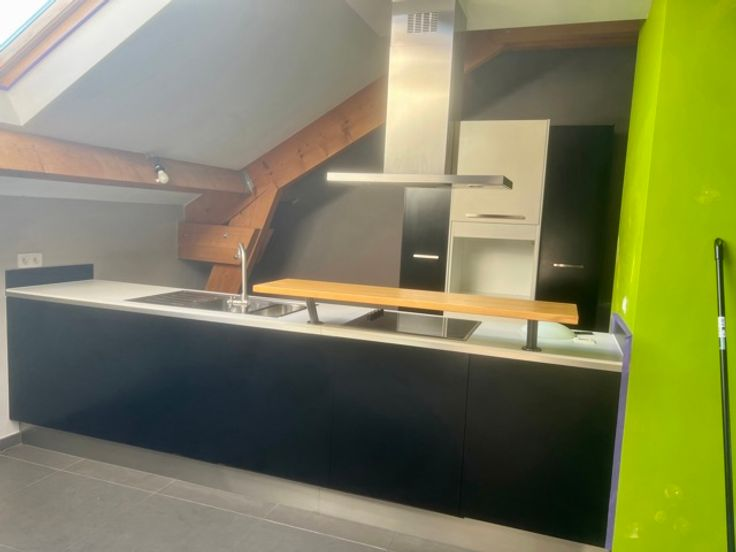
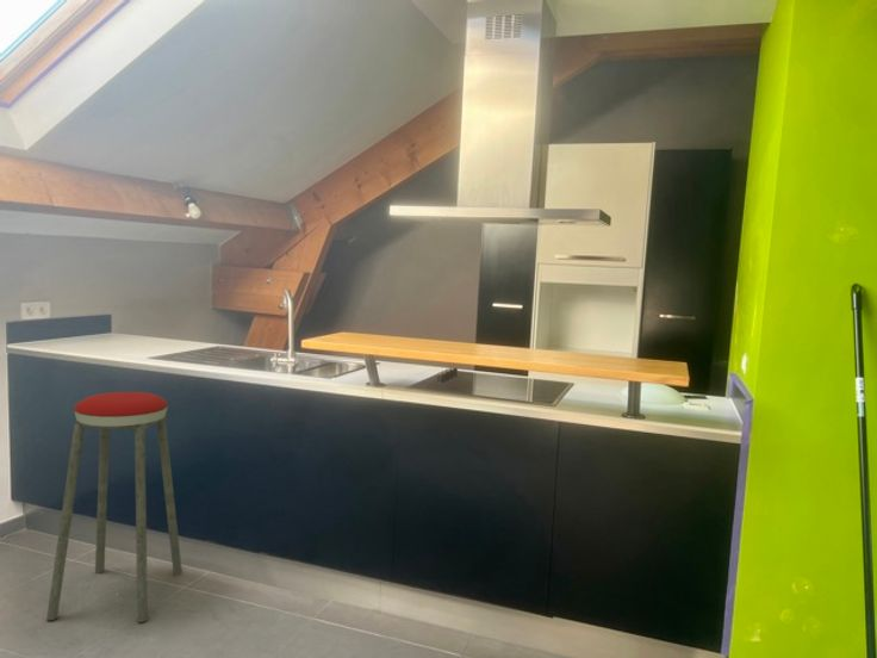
+ music stool [45,391,184,623]
